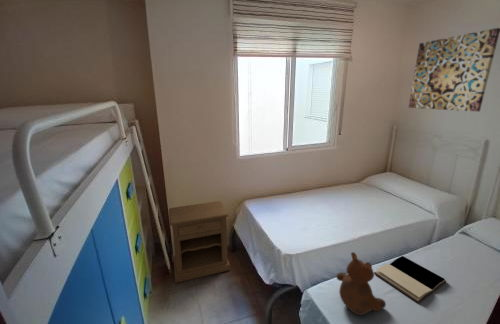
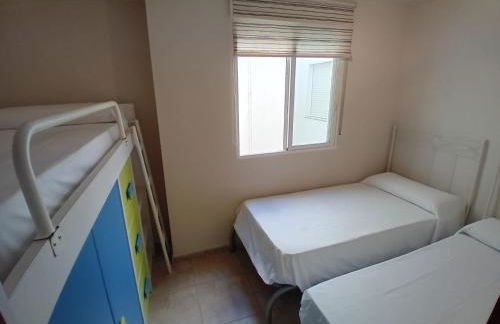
- wall art [408,27,500,112]
- nightstand [168,200,231,284]
- teddy bear [335,251,387,316]
- book [374,255,447,304]
